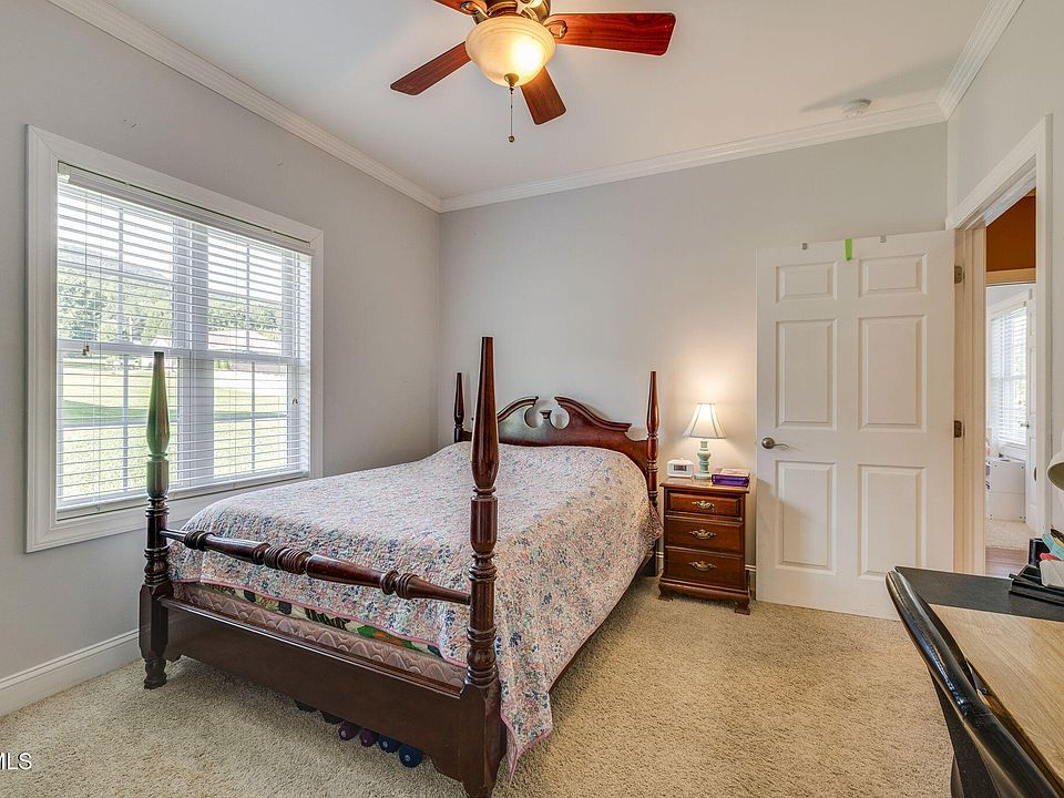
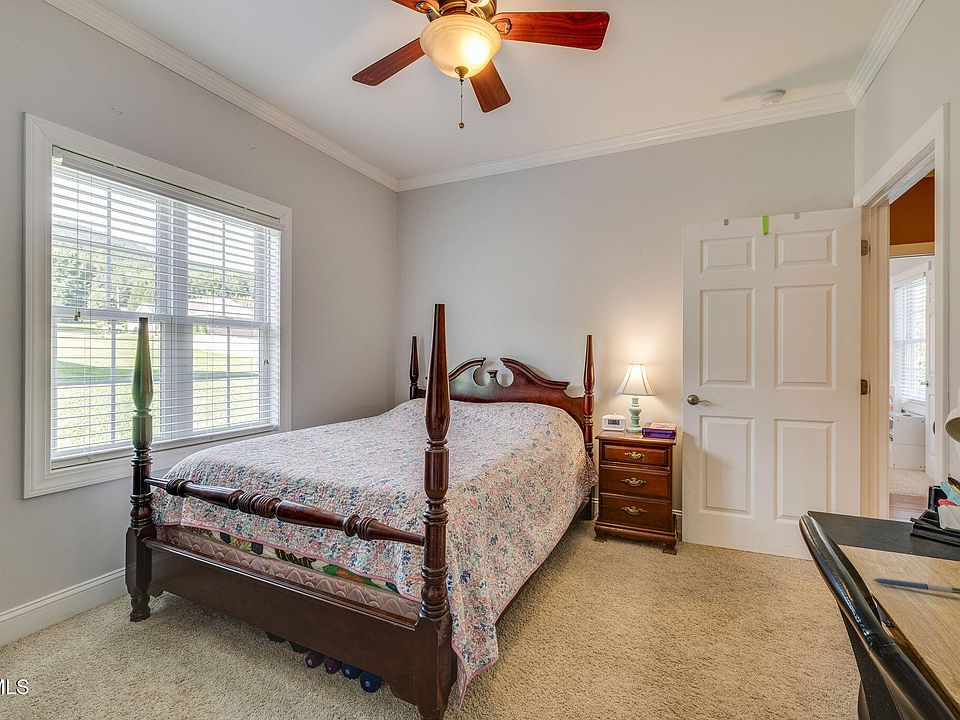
+ pen [871,577,960,595]
